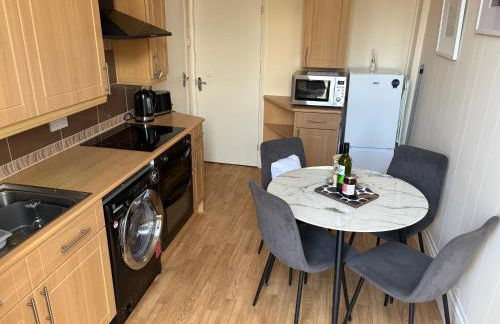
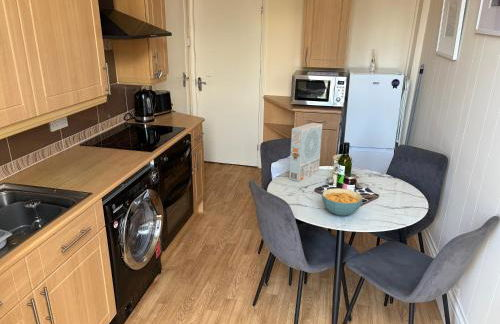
+ cereal bowl [321,188,363,217]
+ cereal box [288,122,323,183]
